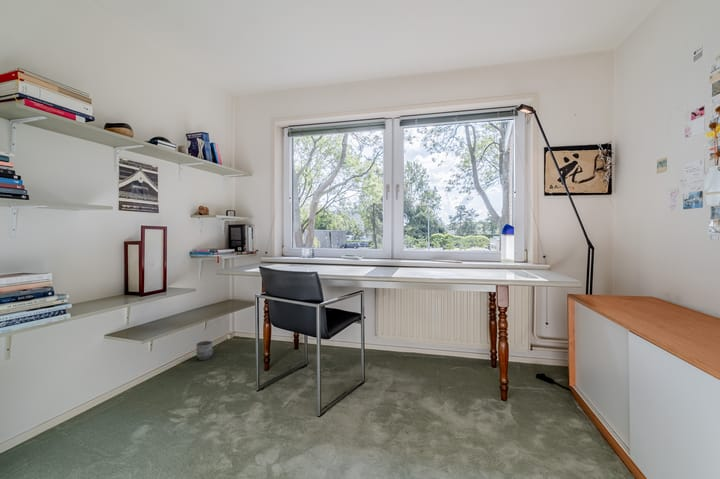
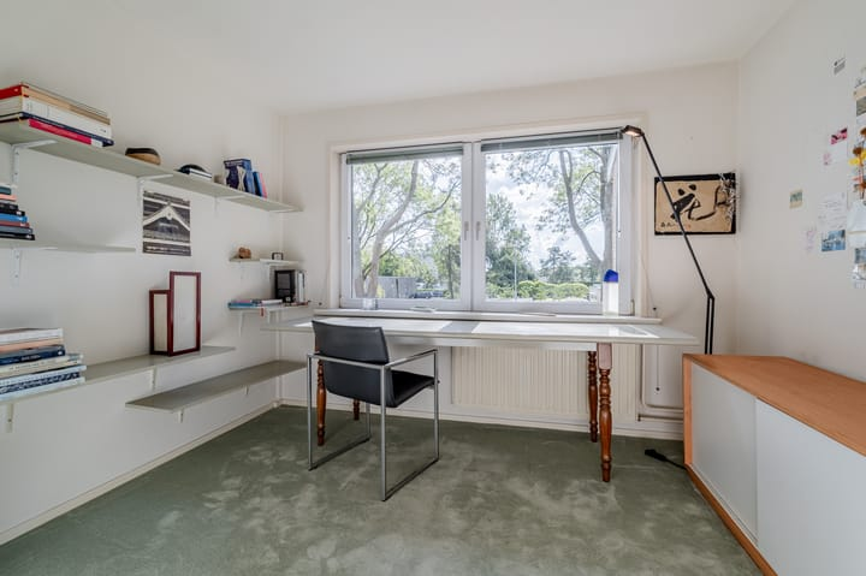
- planter [195,340,214,361]
